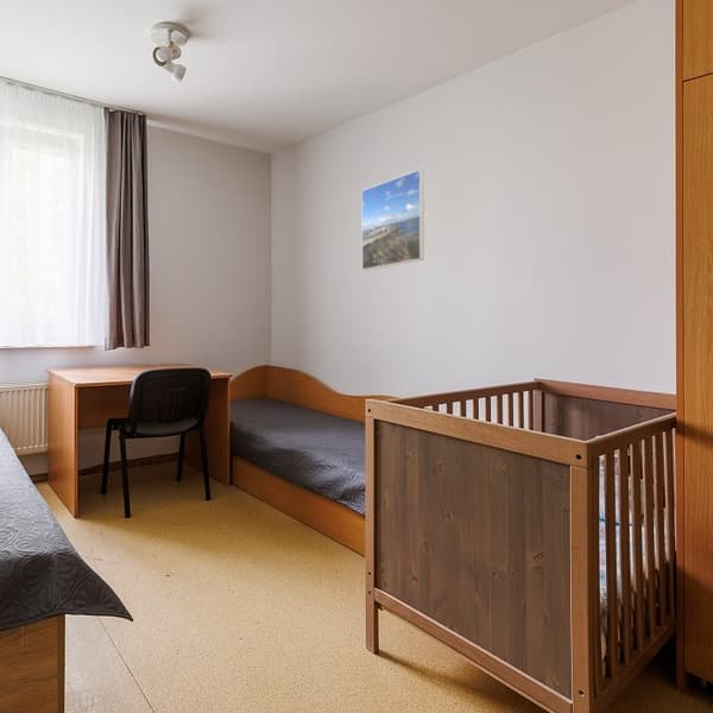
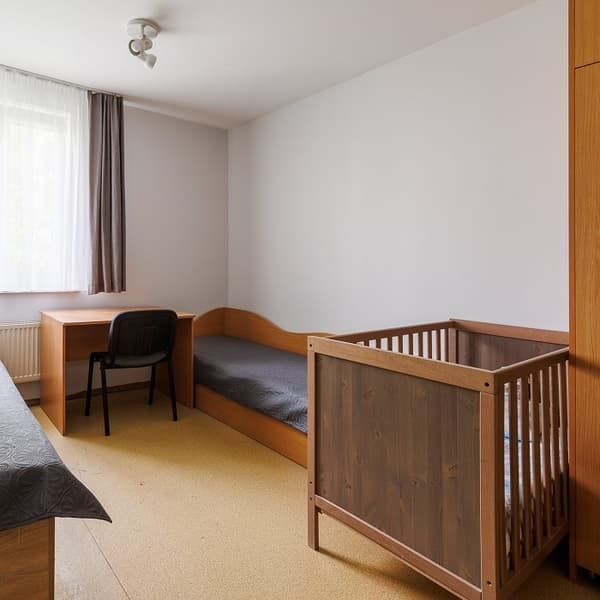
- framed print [360,169,425,271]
